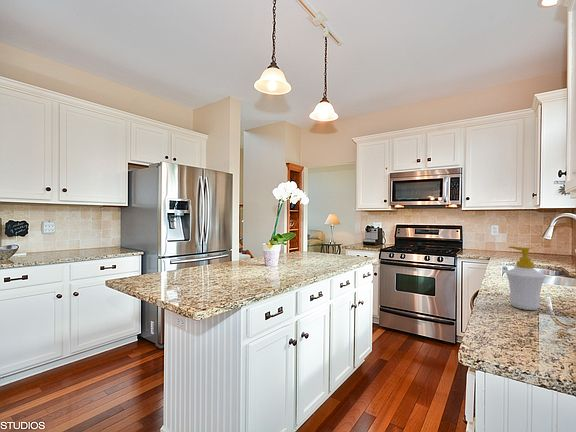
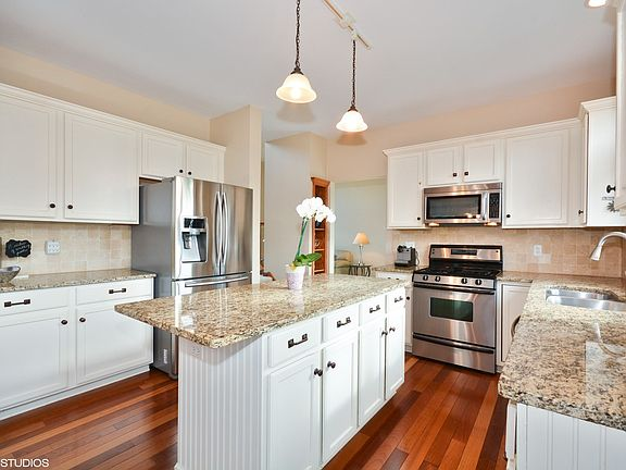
- soap bottle [505,245,546,311]
